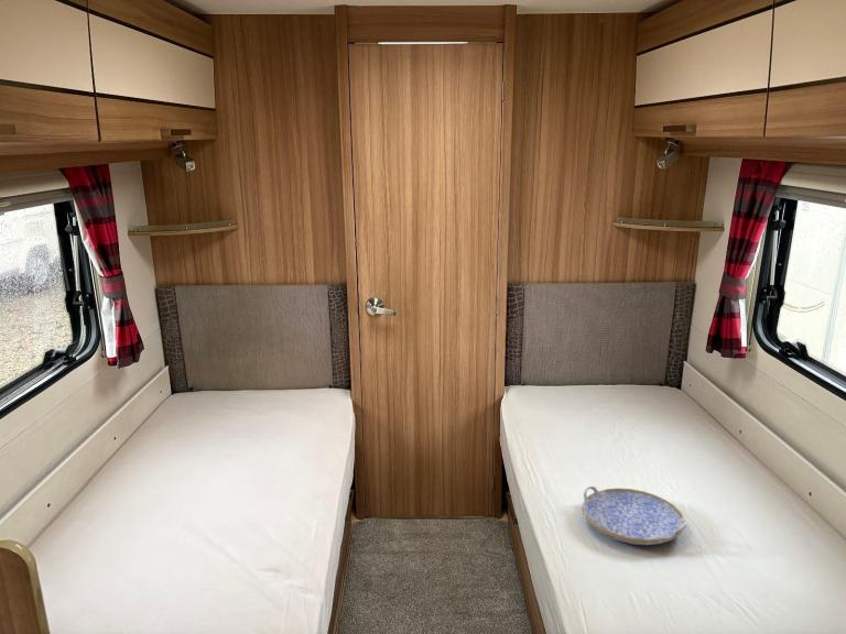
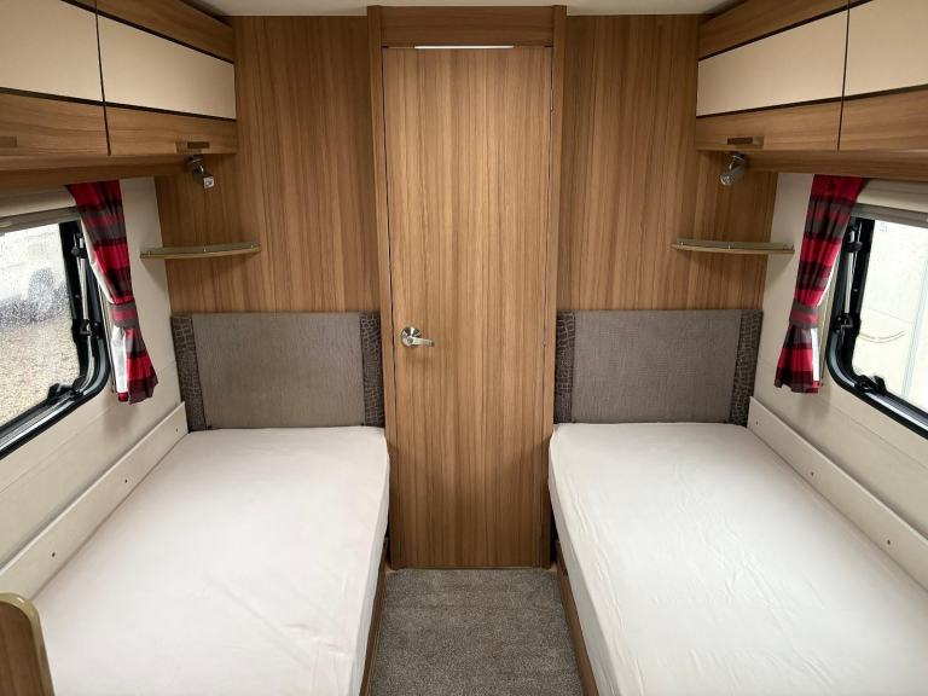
- serving tray [581,485,687,546]
